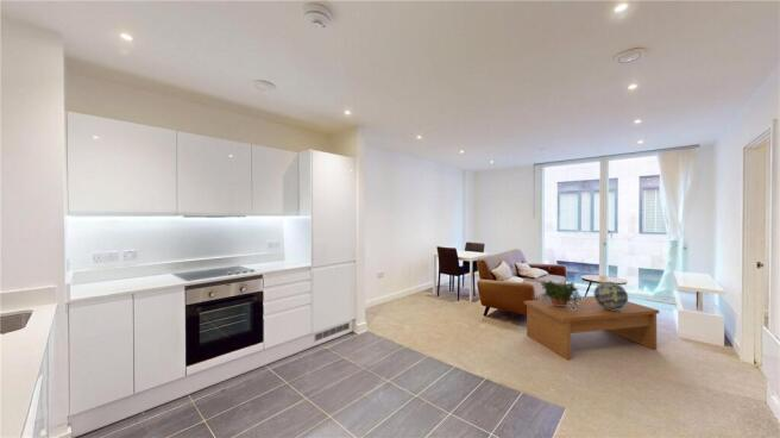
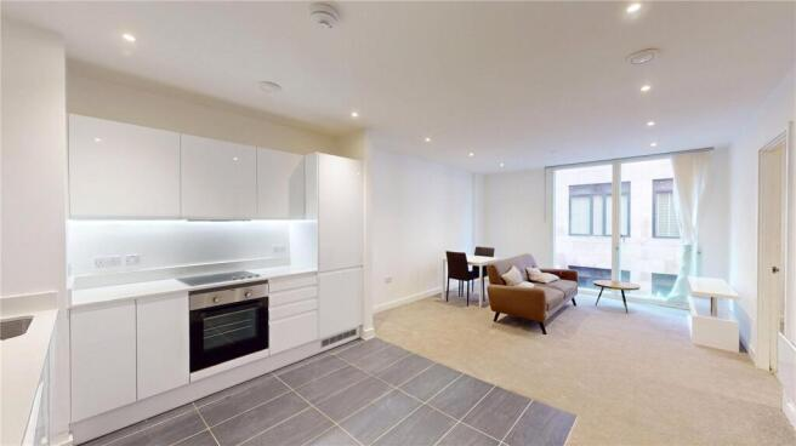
- coffee table [523,295,660,361]
- potted plant [540,280,583,311]
- decorative sphere [593,281,629,311]
